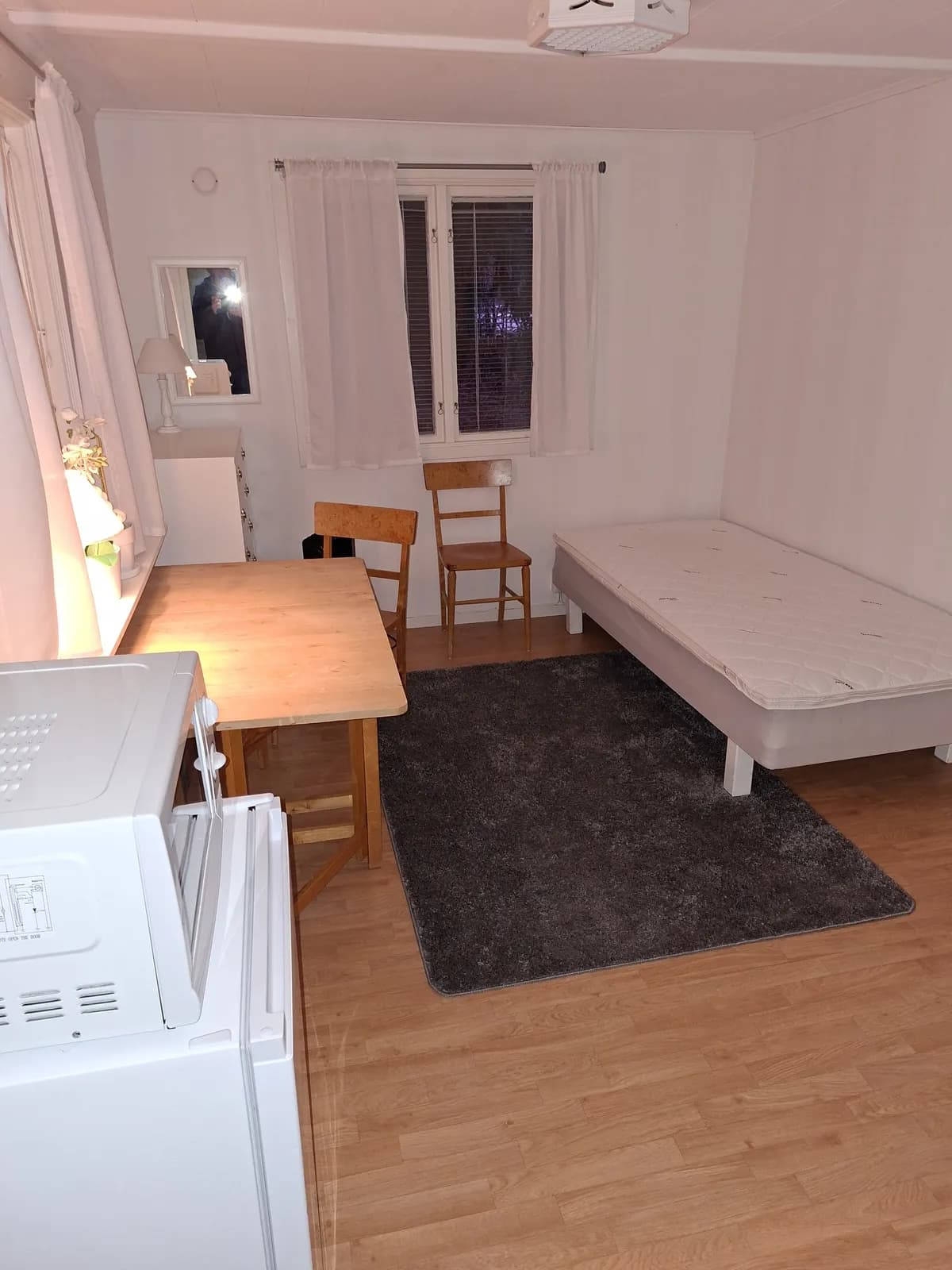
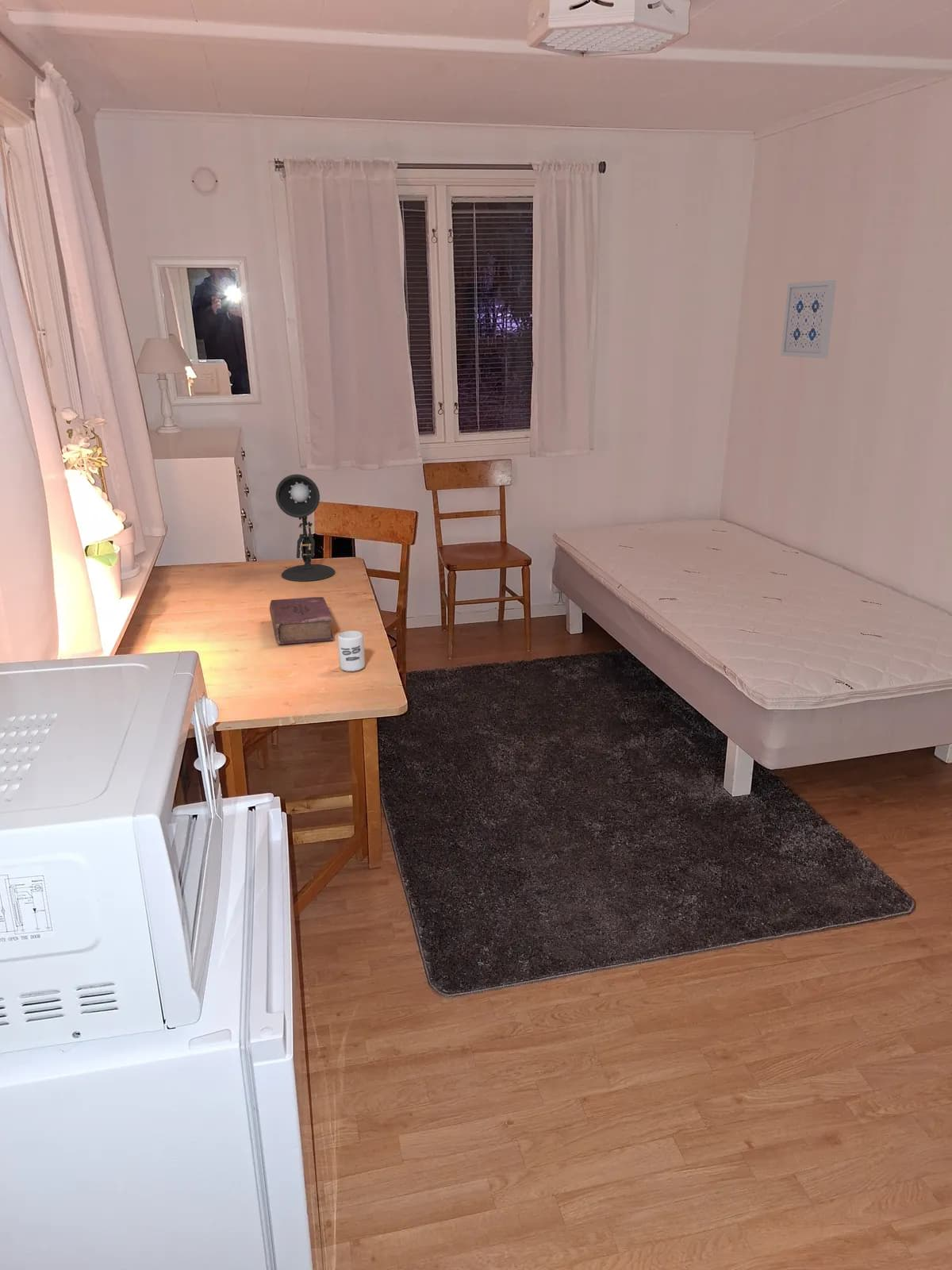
+ book [269,596,335,645]
+ wall art [780,279,837,359]
+ cup [337,630,366,672]
+ desk lamp [275,474,336,582]
